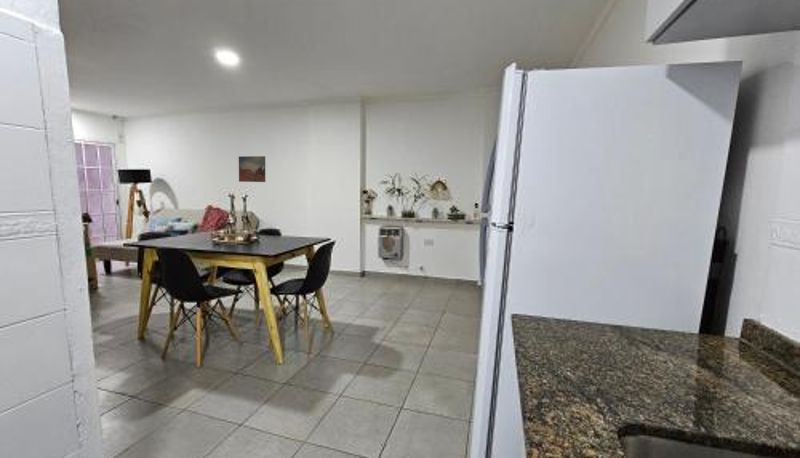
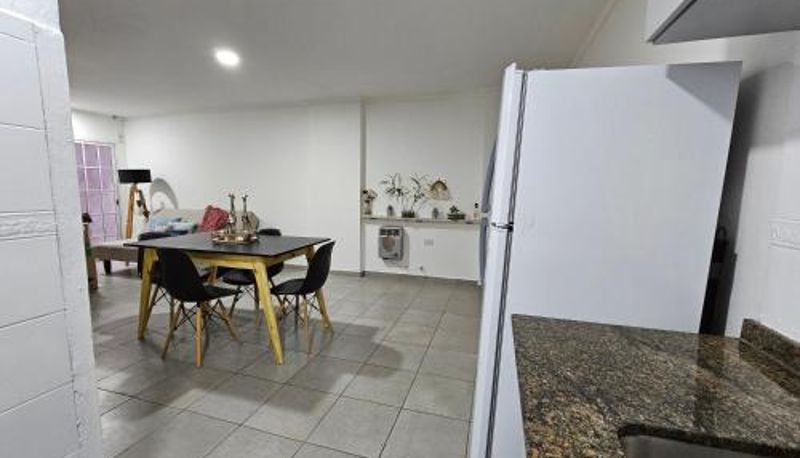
- wall art [238,155,266,183]
